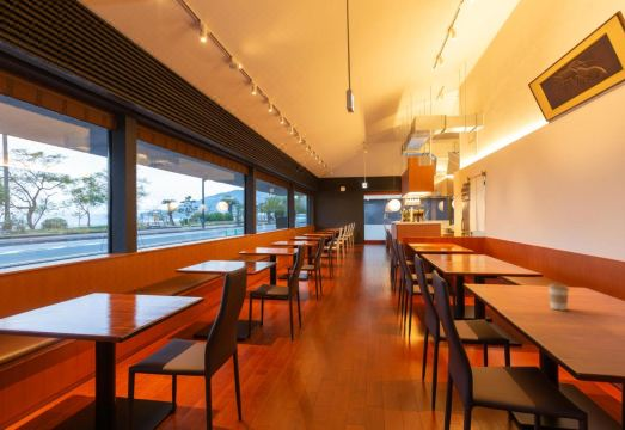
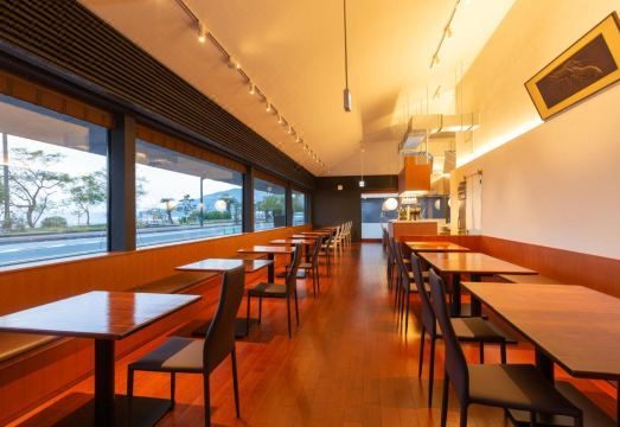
- coffee cup [547,283,570,312]
